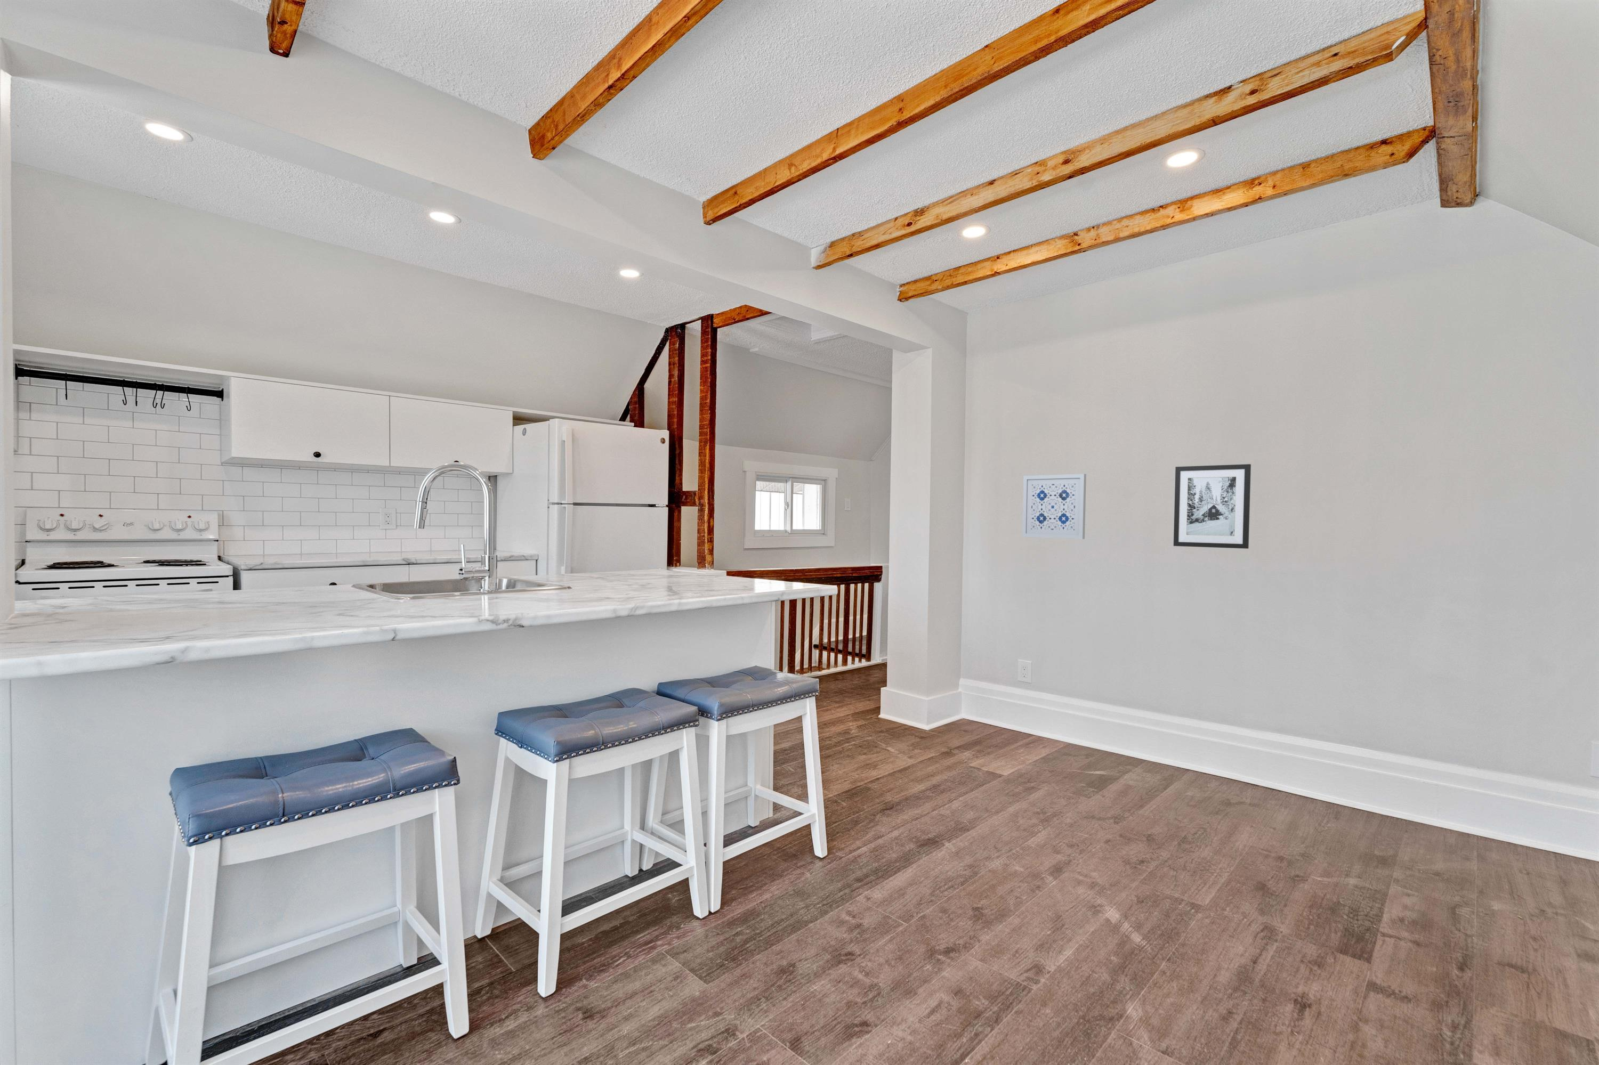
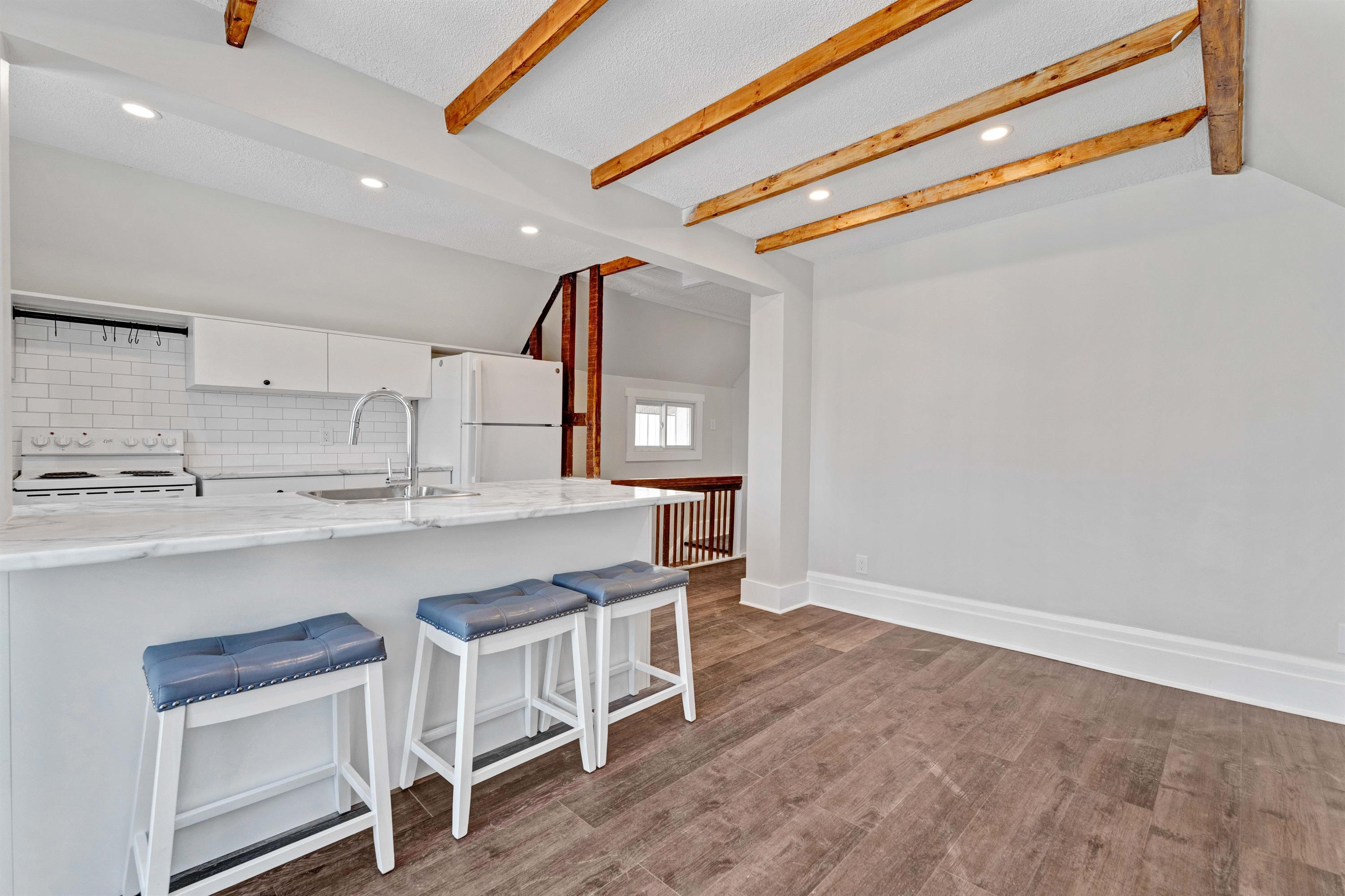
- wall art [1173,464,1252,549]
- wall art [1021,473,1087,540]
